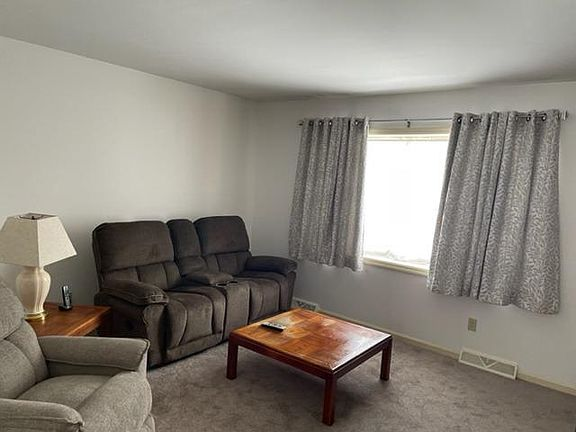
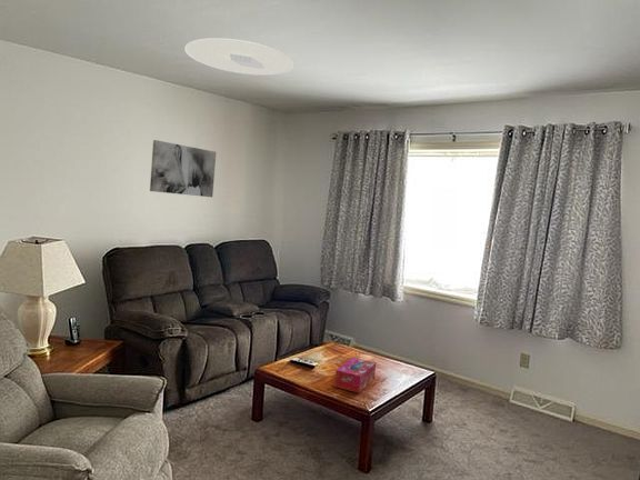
+ wall art [149,139,217,198]
+ ceiling light [183,37,296,77]
+ tissue box [333,357,377,394]
